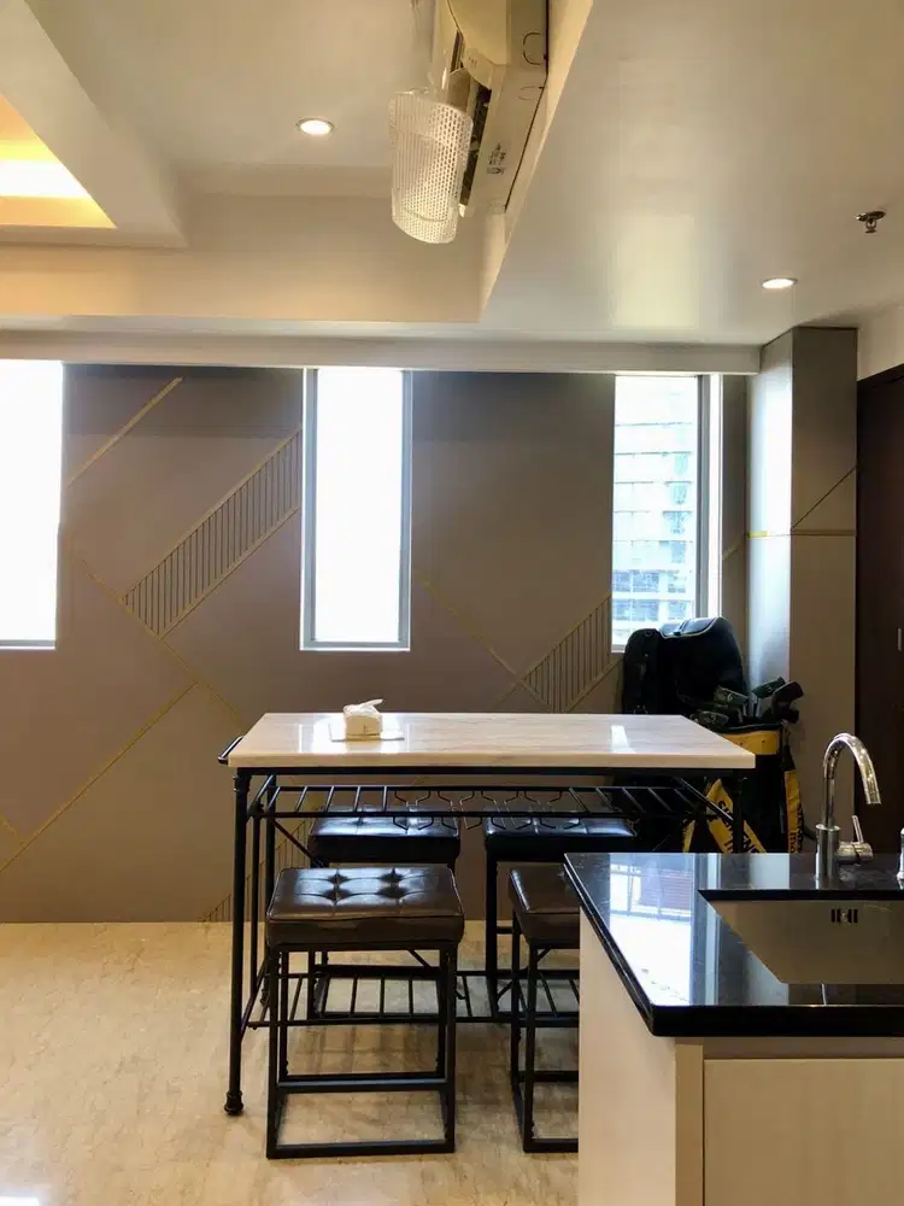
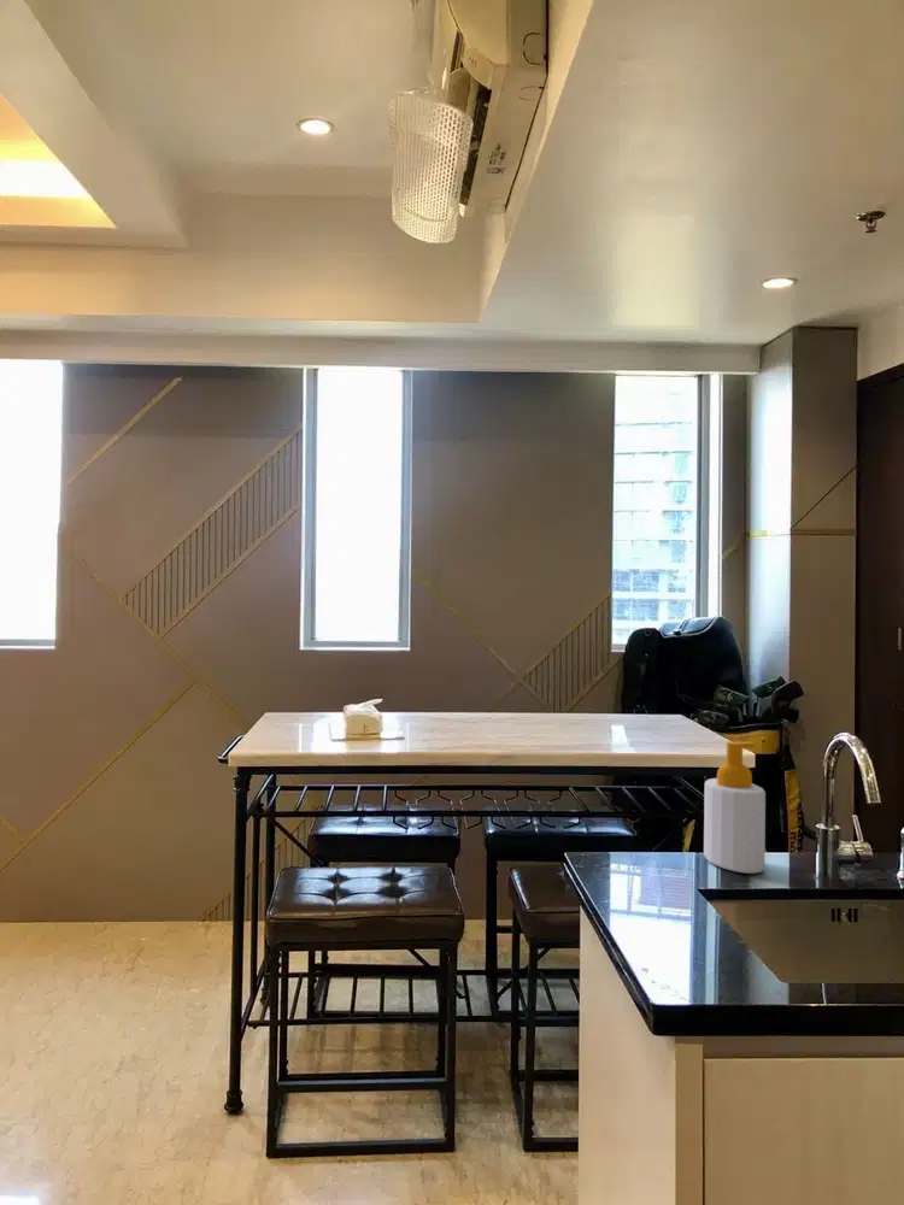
+ soap bottle [703,741,767,875]
